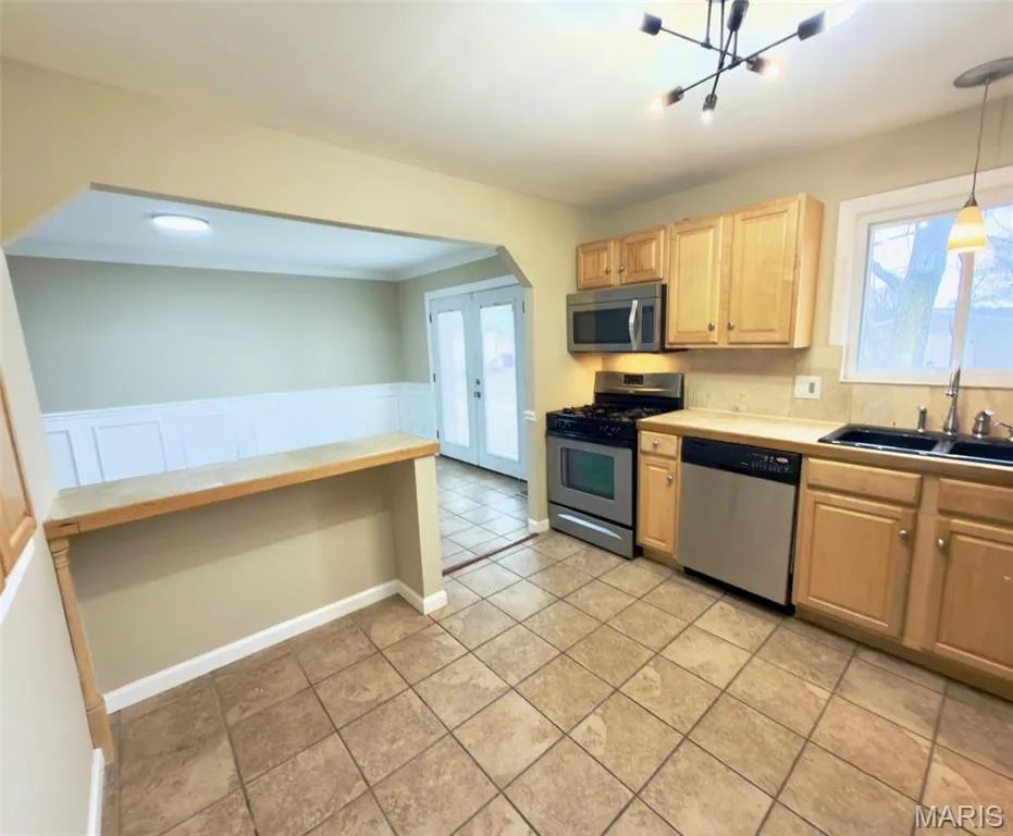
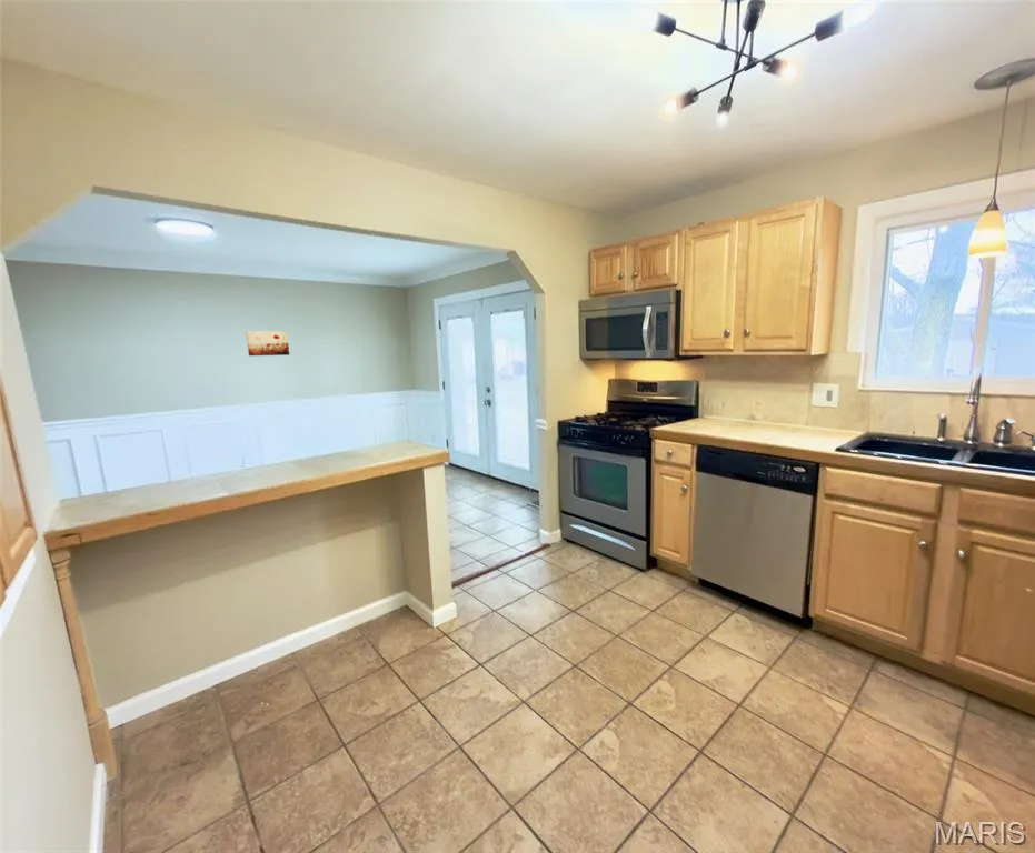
+ wall art [245,330,290,357]
